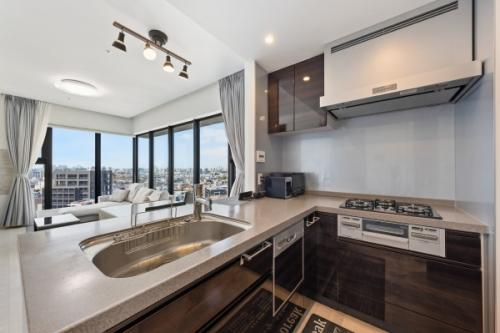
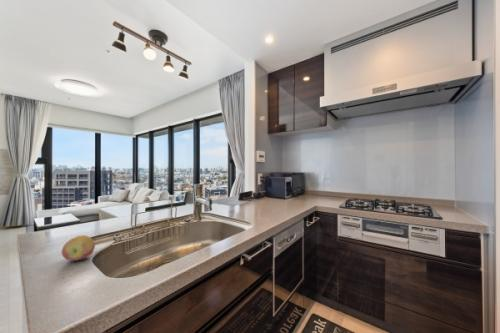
+ fruit [61,234,96,262]
